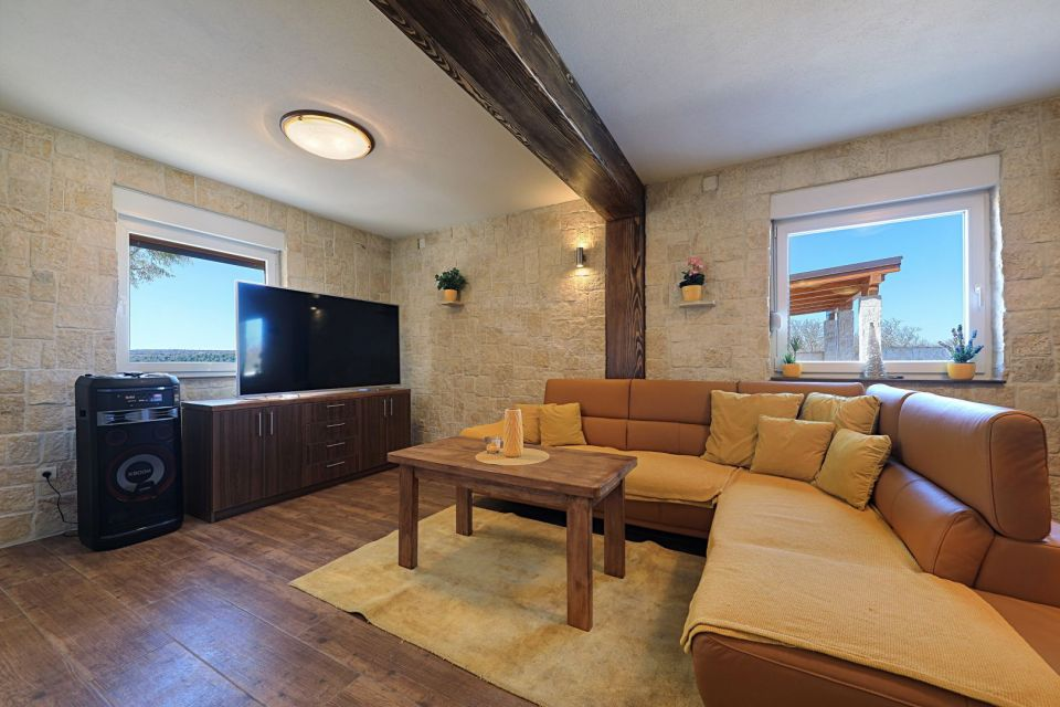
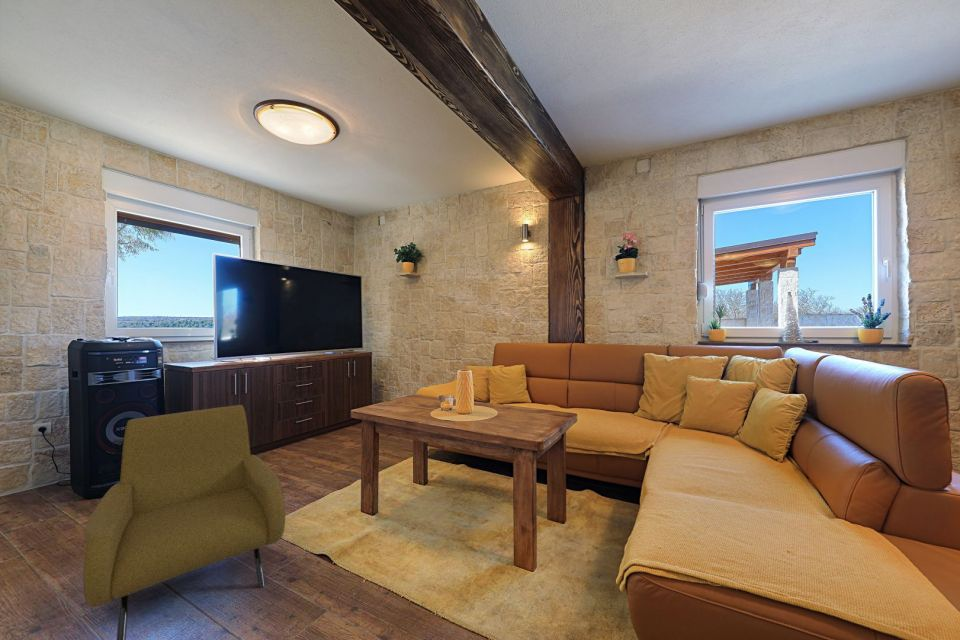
+ armchair [83,404,286,640]
